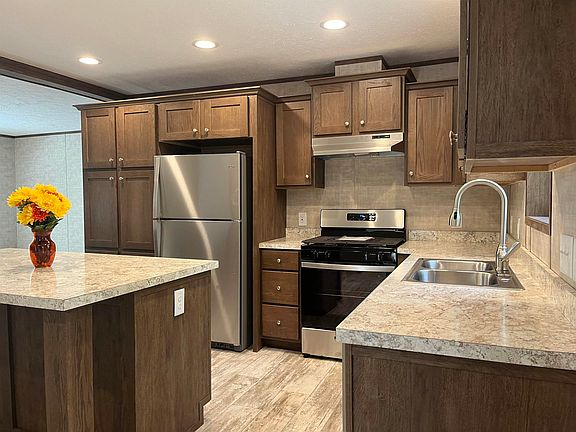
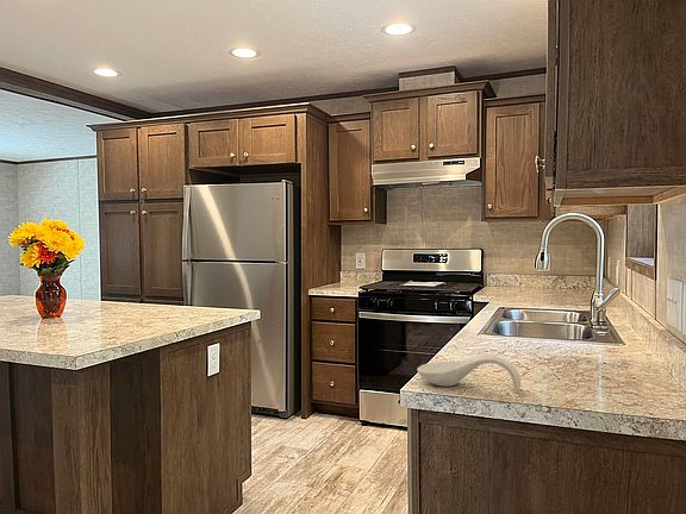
+ spoon rest [416,355,522,393]
